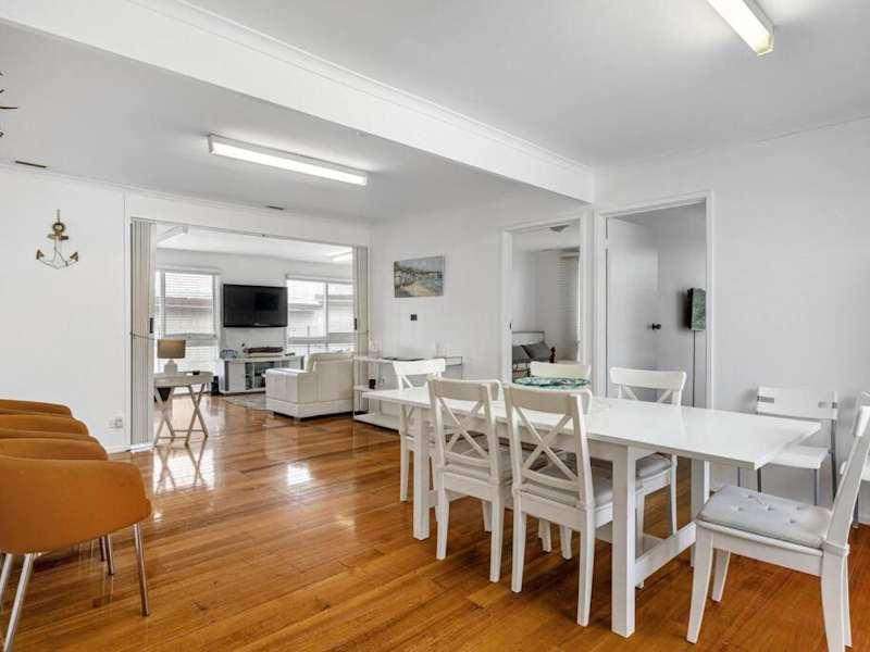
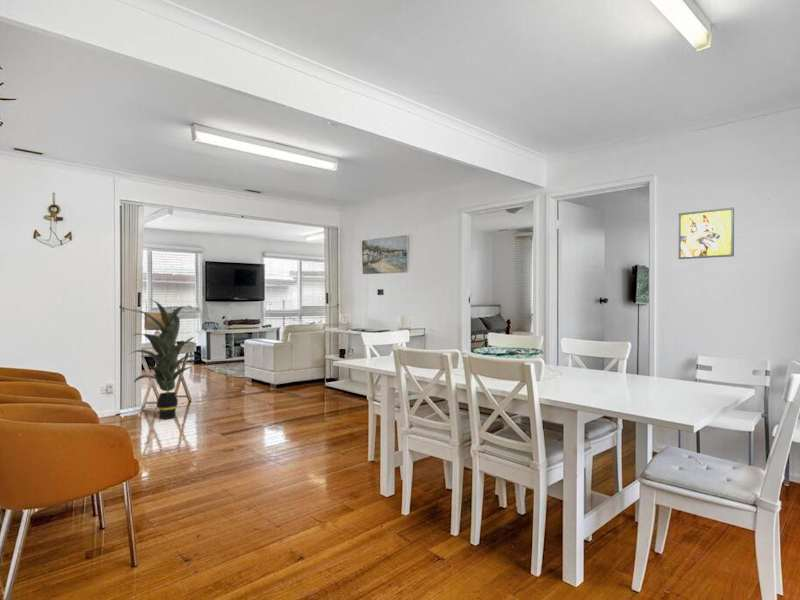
+ indoor plant [129,299,207,420]
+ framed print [677,206,735,260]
